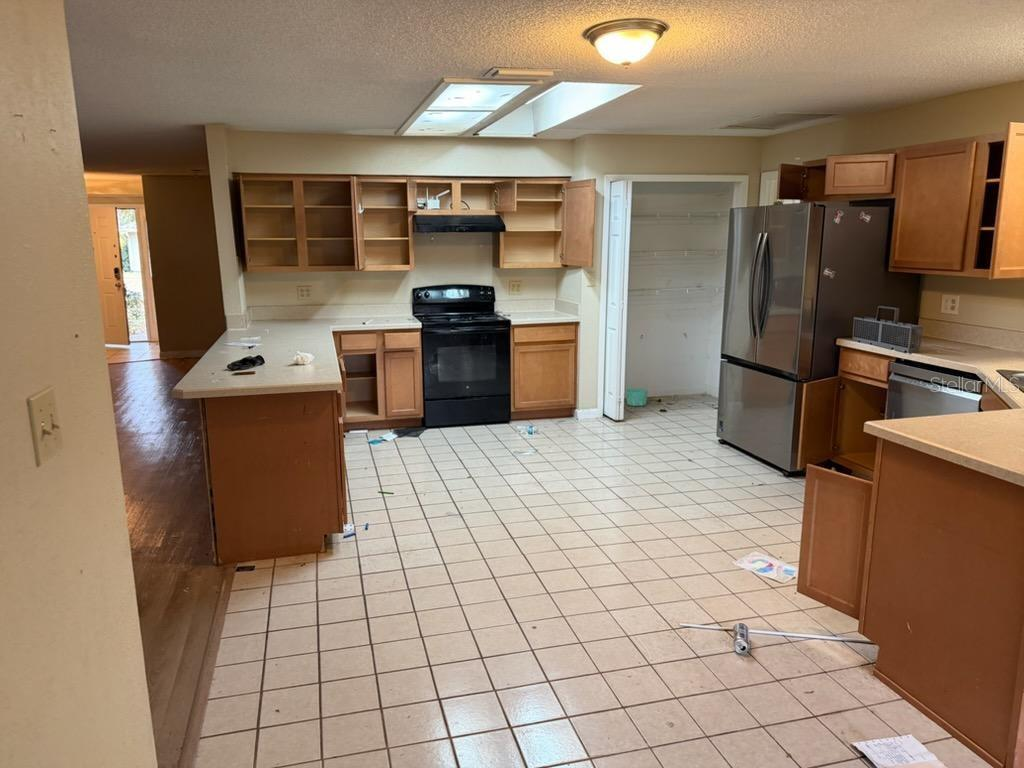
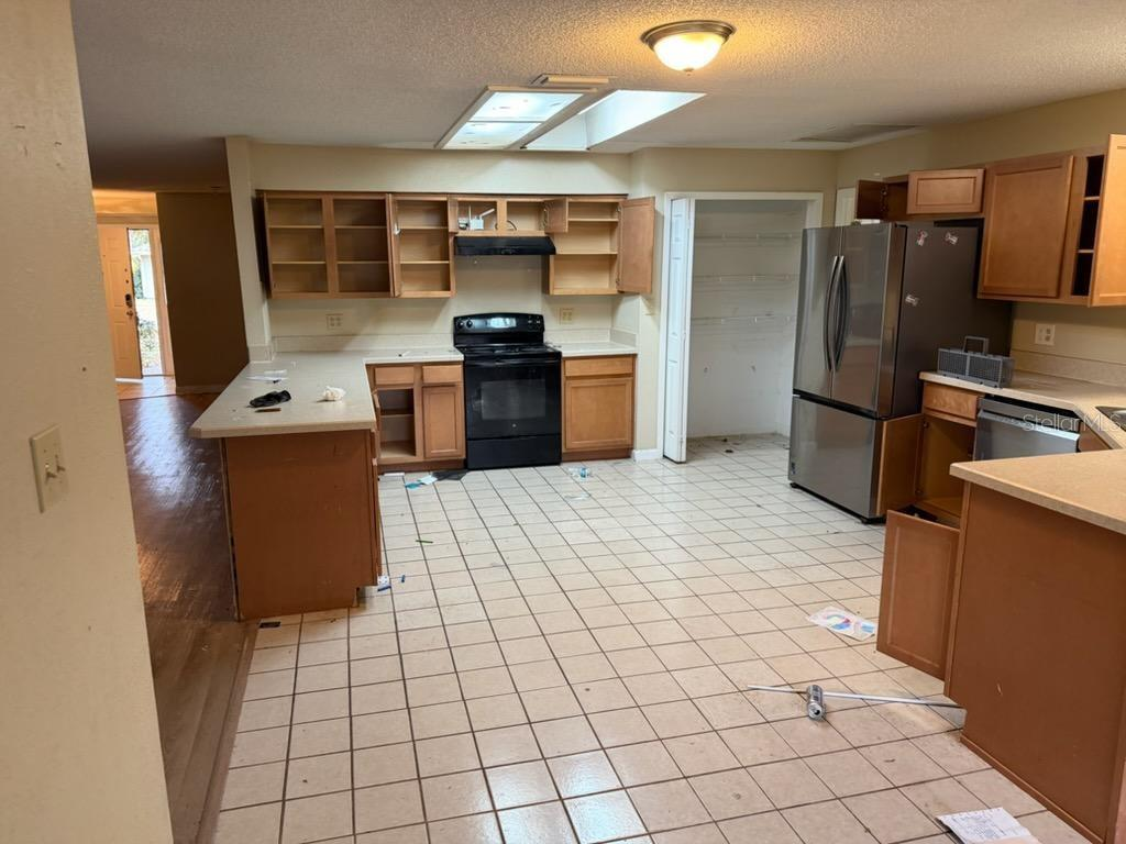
- basket [625,387,649,407]
